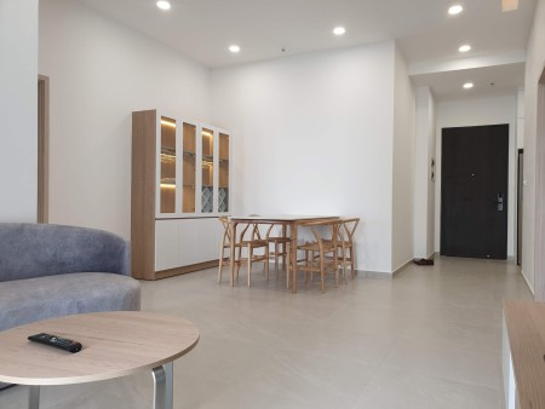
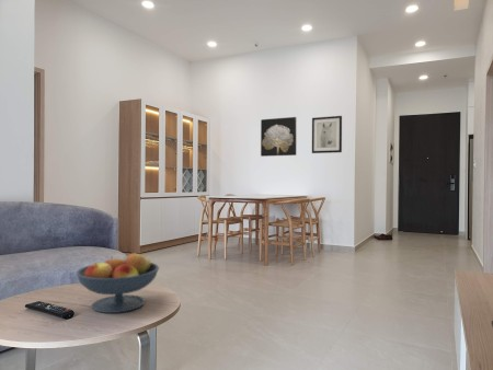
+ fruit bowl [76,251,160,314]
+ wall art [260,116,298,158]
+ wall art [311,115,343,154]
